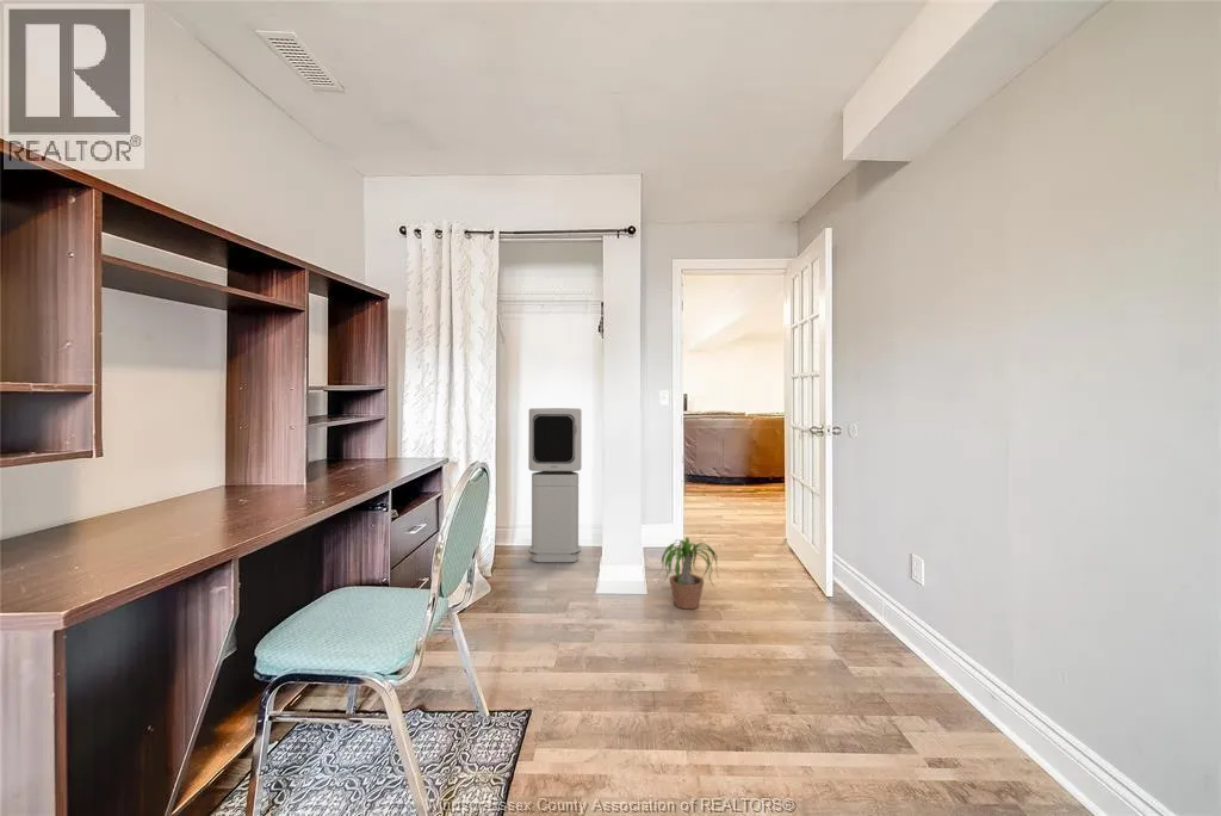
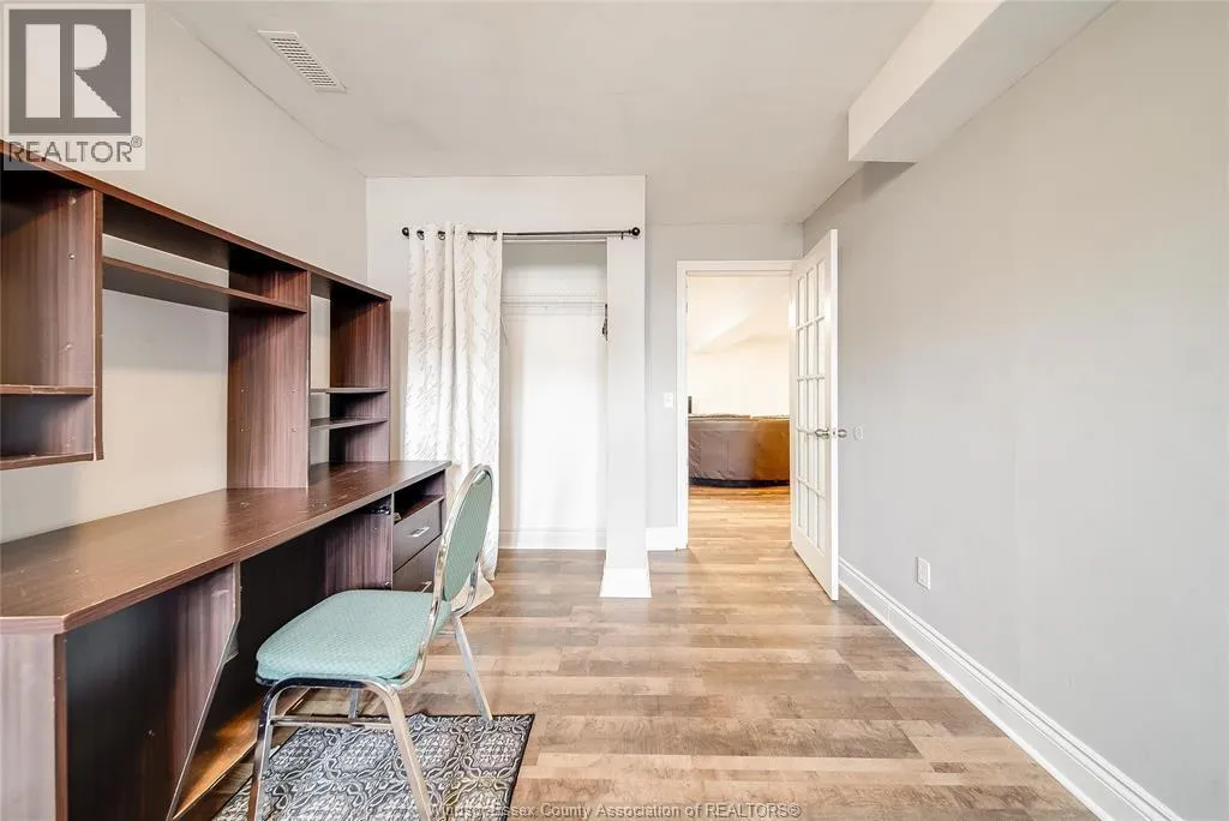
- potted plant [652,536,726,610]
- air purifier [527,407,583,563]
